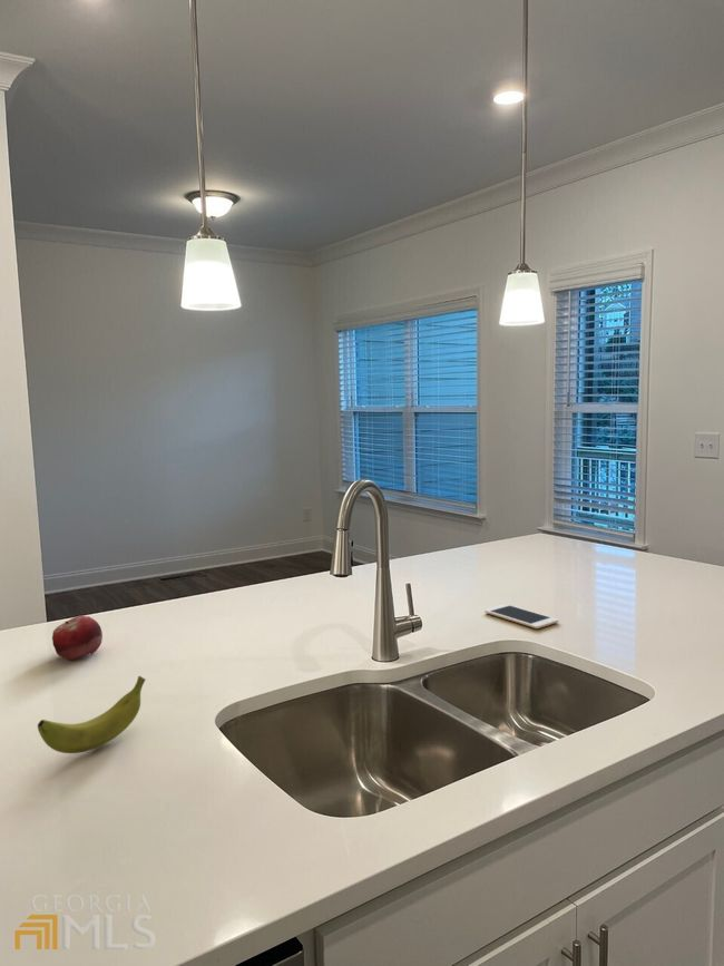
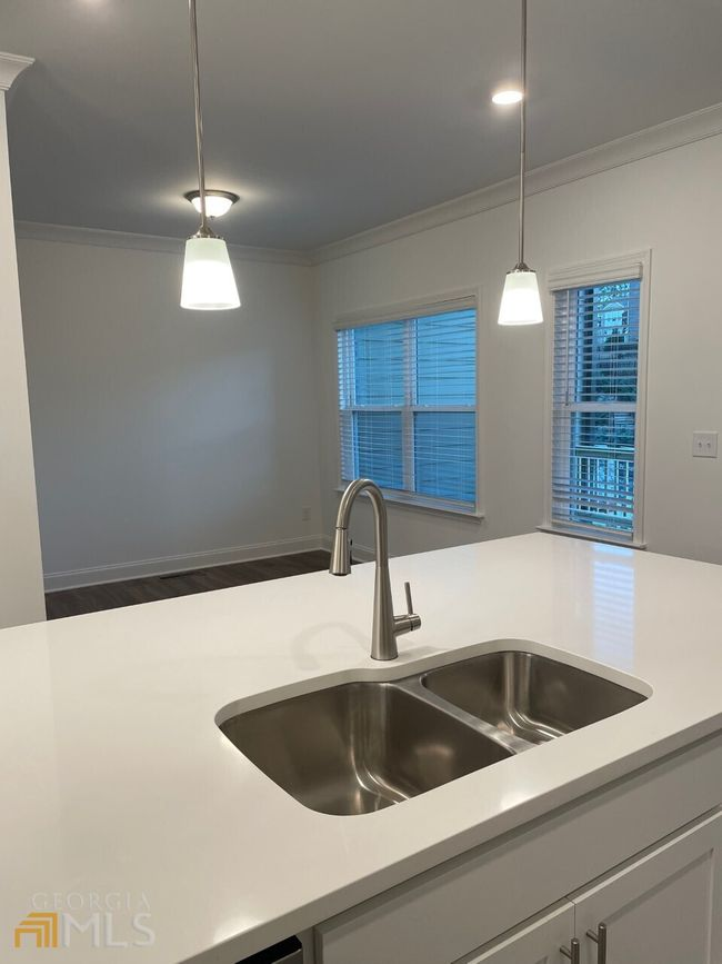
- fruit [51,615,104,661]
- cell phone [483,603,559,630]
- banana [37,675,146,754]
